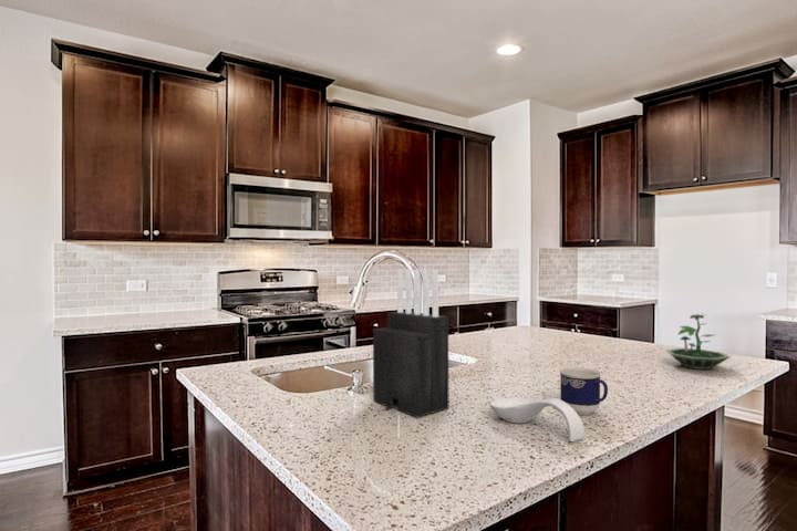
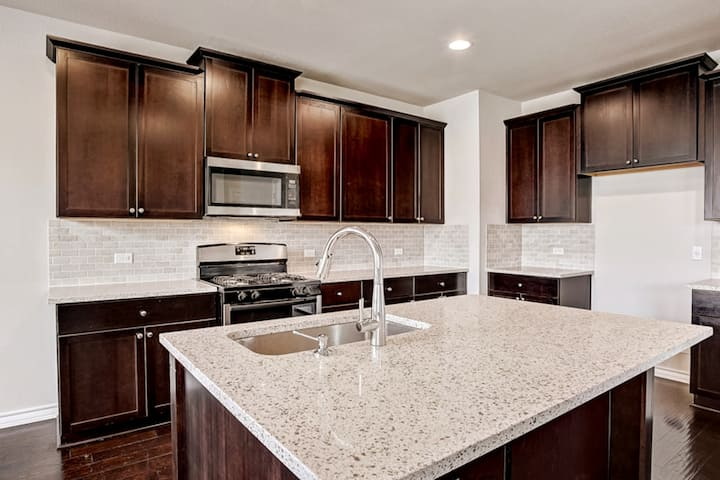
- terrarium [665,312,732,371]
- cup [558,366,609,416]
- spoon rest [489,396,587,442]
- knife block [372,268,449,418]
